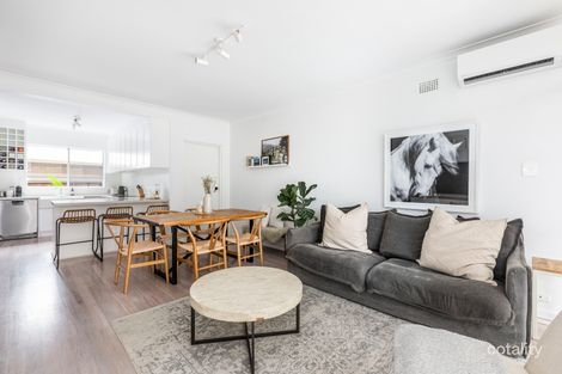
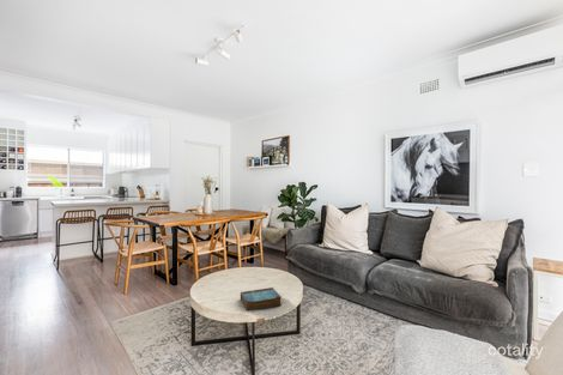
+ book [240,286,283,312]
